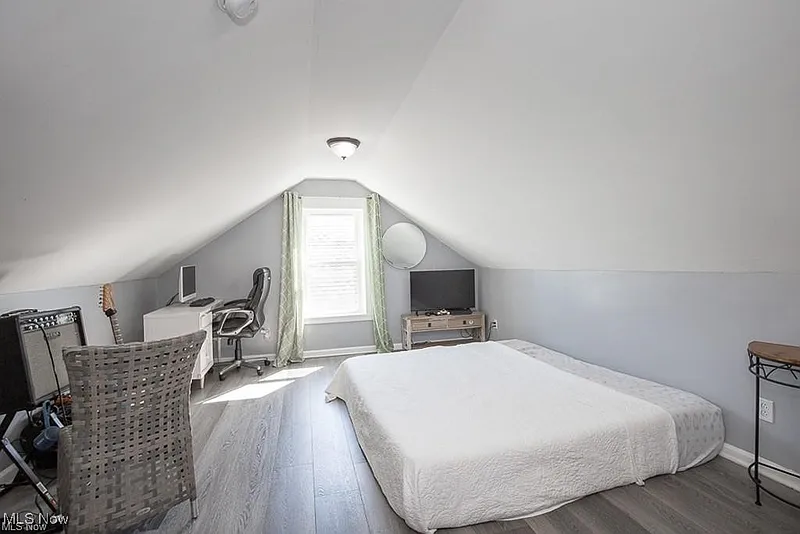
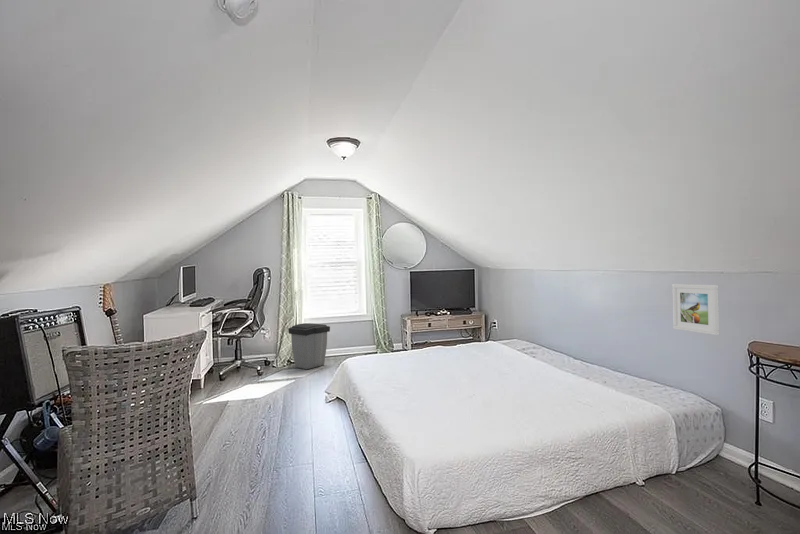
+ trash can [287,322,331,370]
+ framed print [671,283,720,336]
